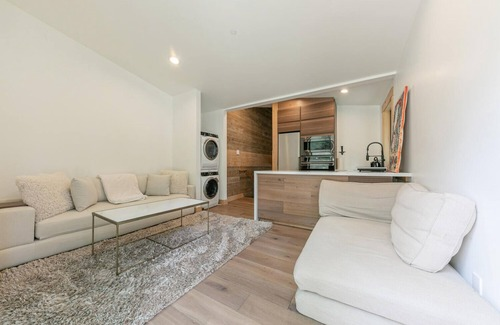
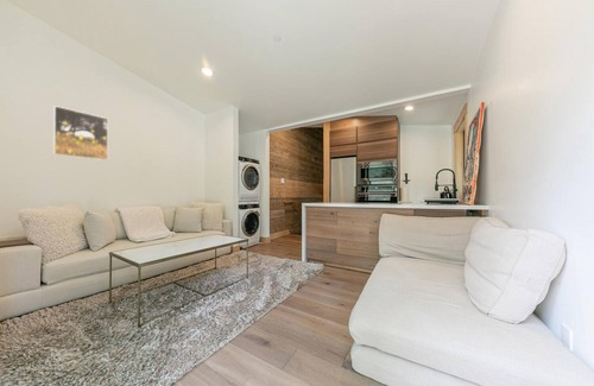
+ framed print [52,105,109,162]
